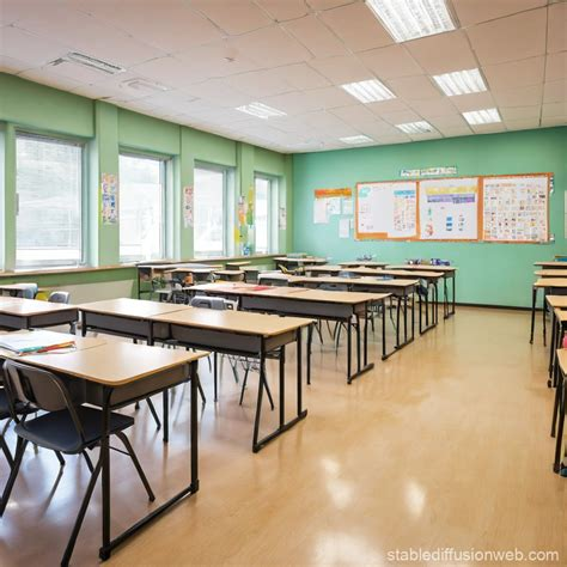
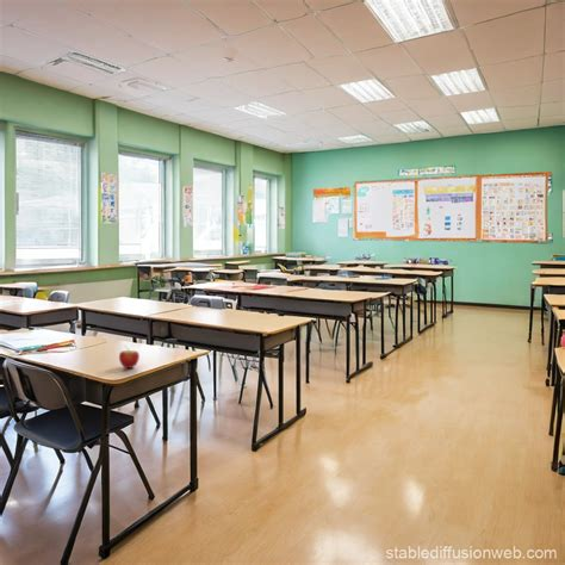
+ apple [118,344,141,370]
